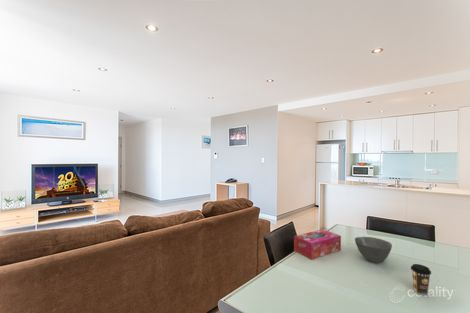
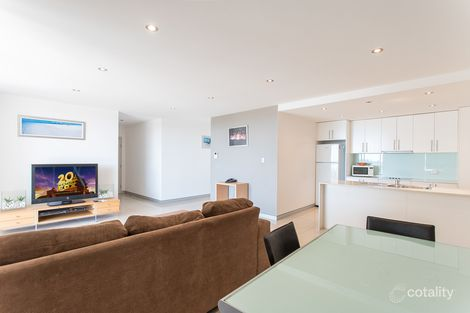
- tissue box [293,228,342,260]
- coffee cup [410,263,432,296]
- bowl [354,236,393,264]
